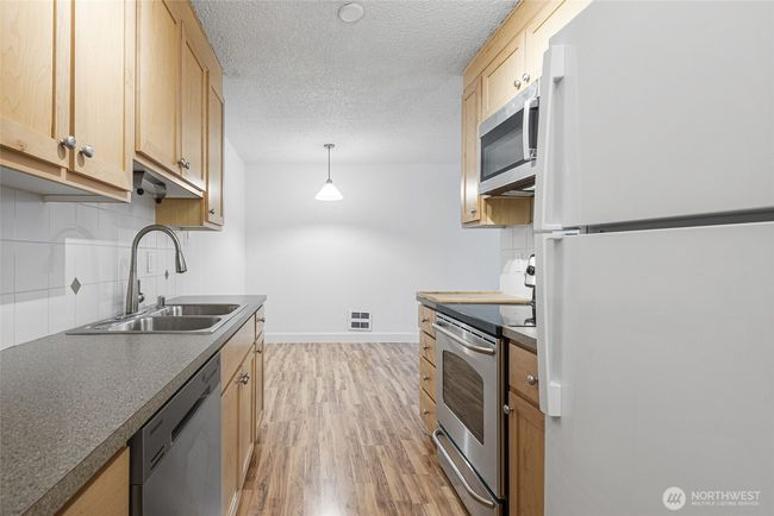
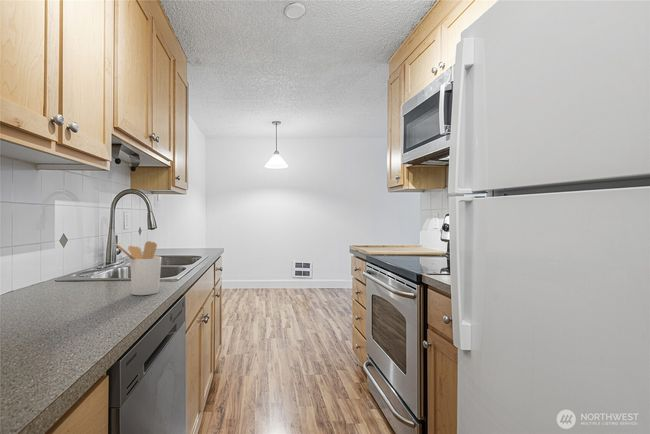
+ utensil holder [114,240,162,296]
